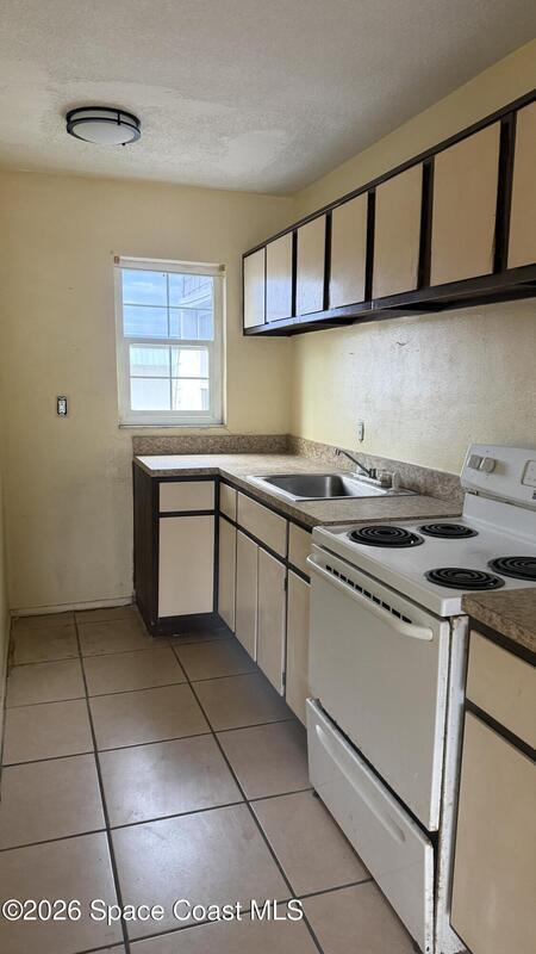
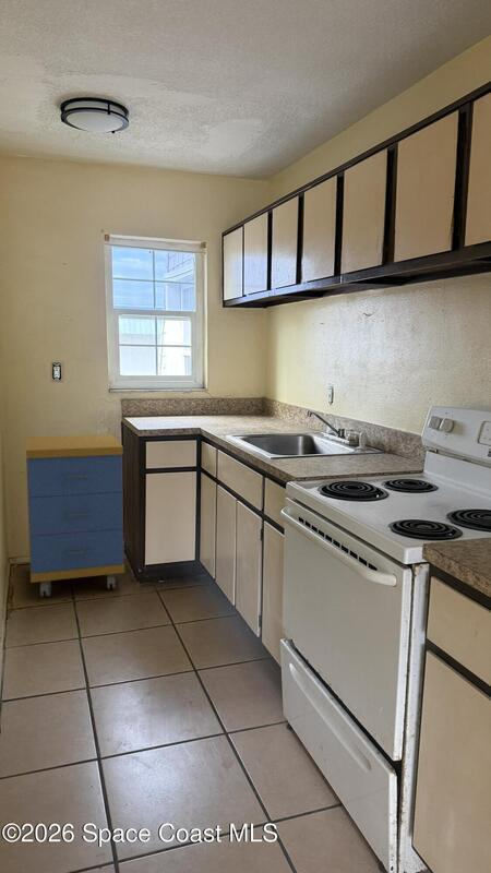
+ storage cabinet [25,433,125,597]
